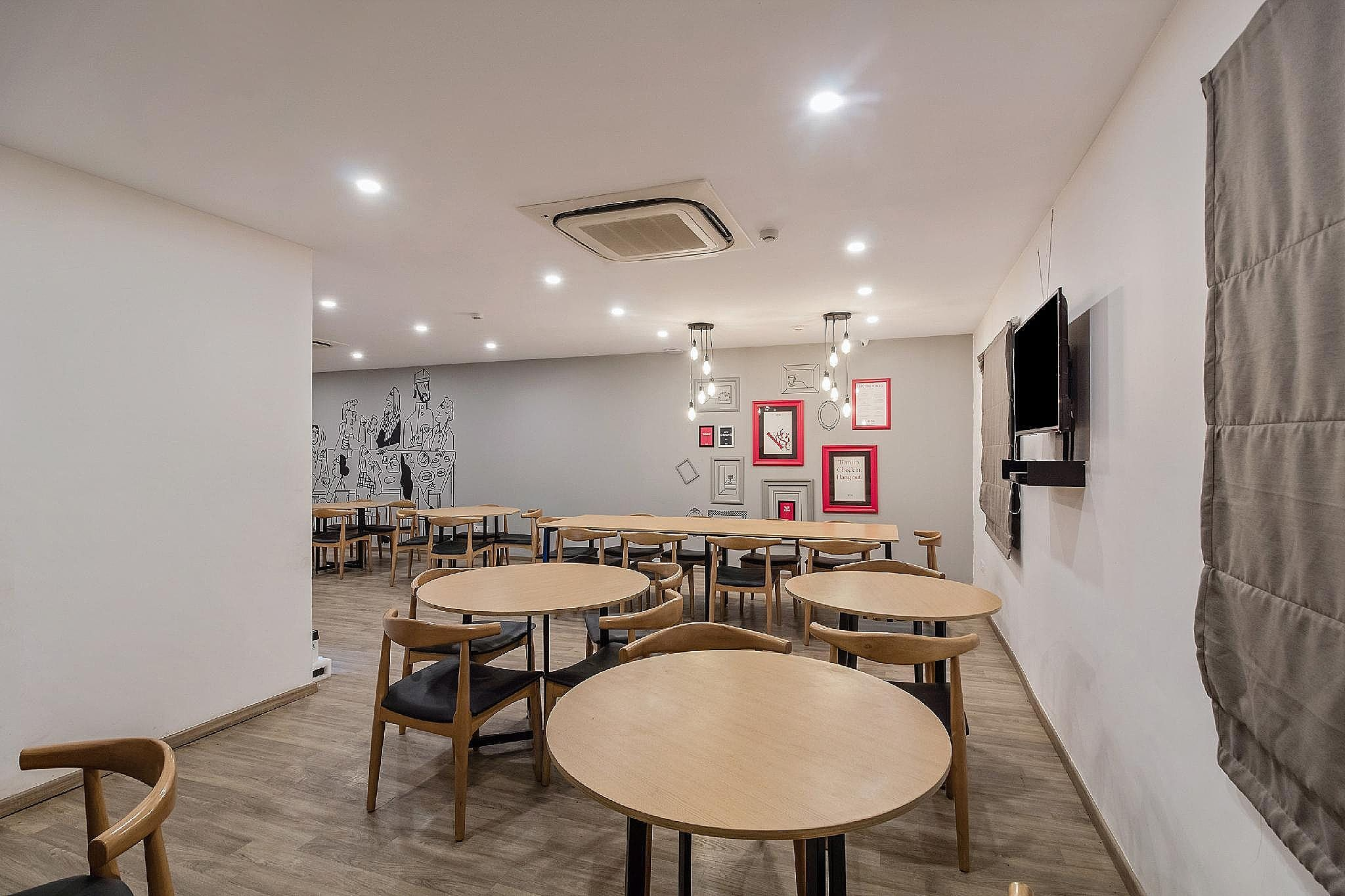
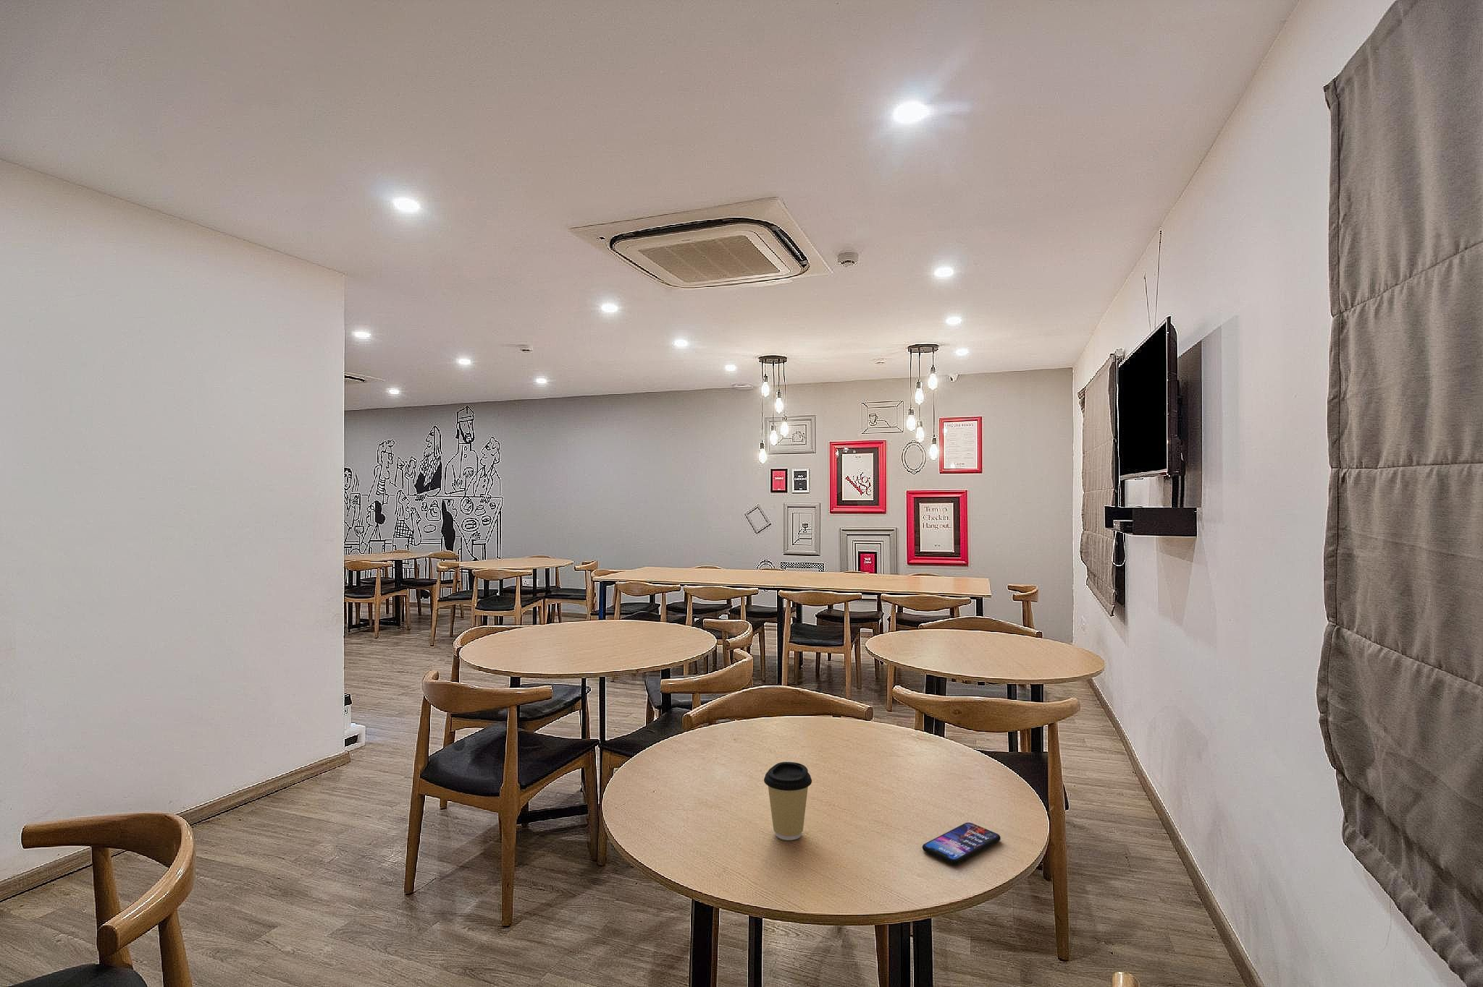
+ coffee cup [763,761,813,840]
+ smartphone [922,822,1001,866]
